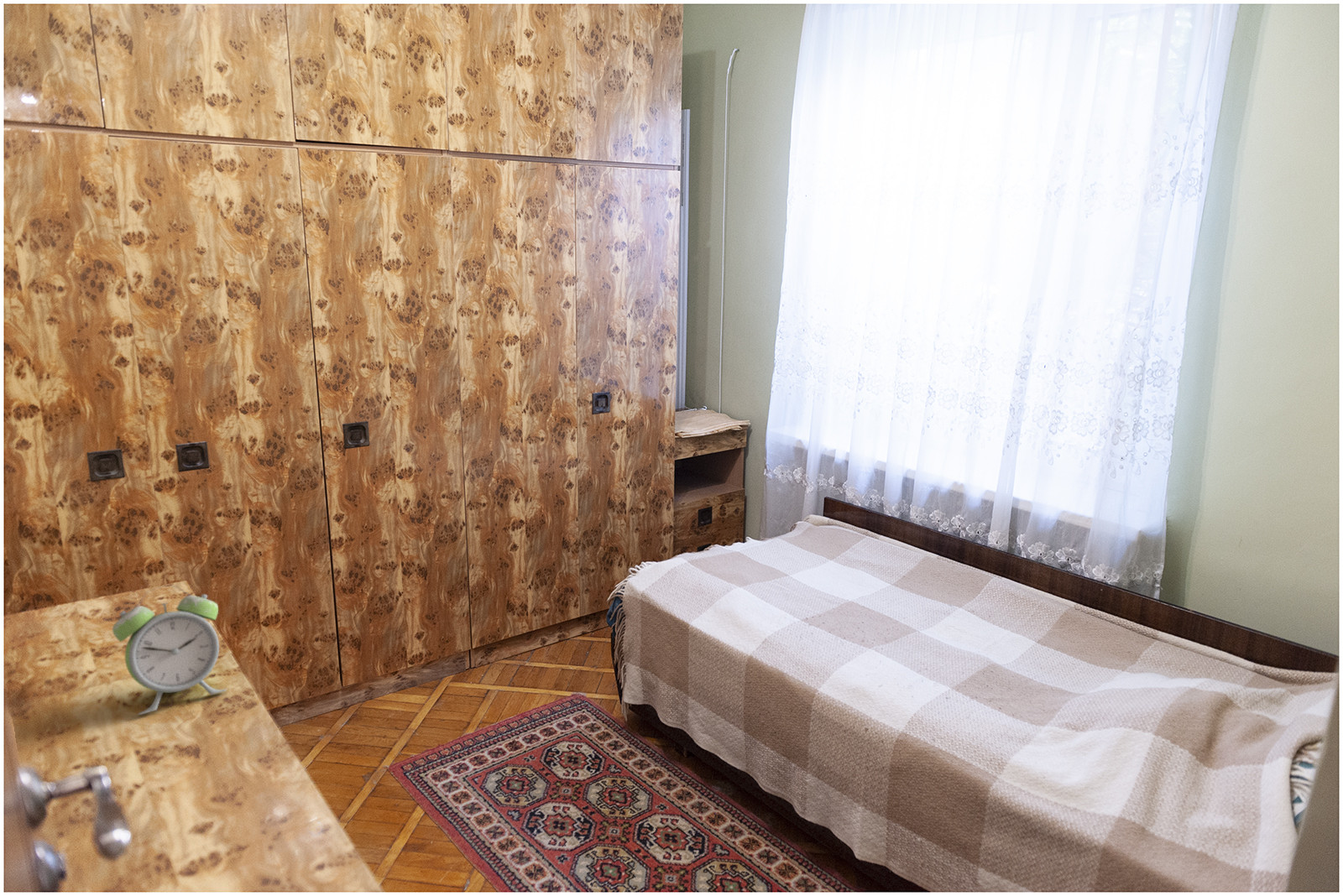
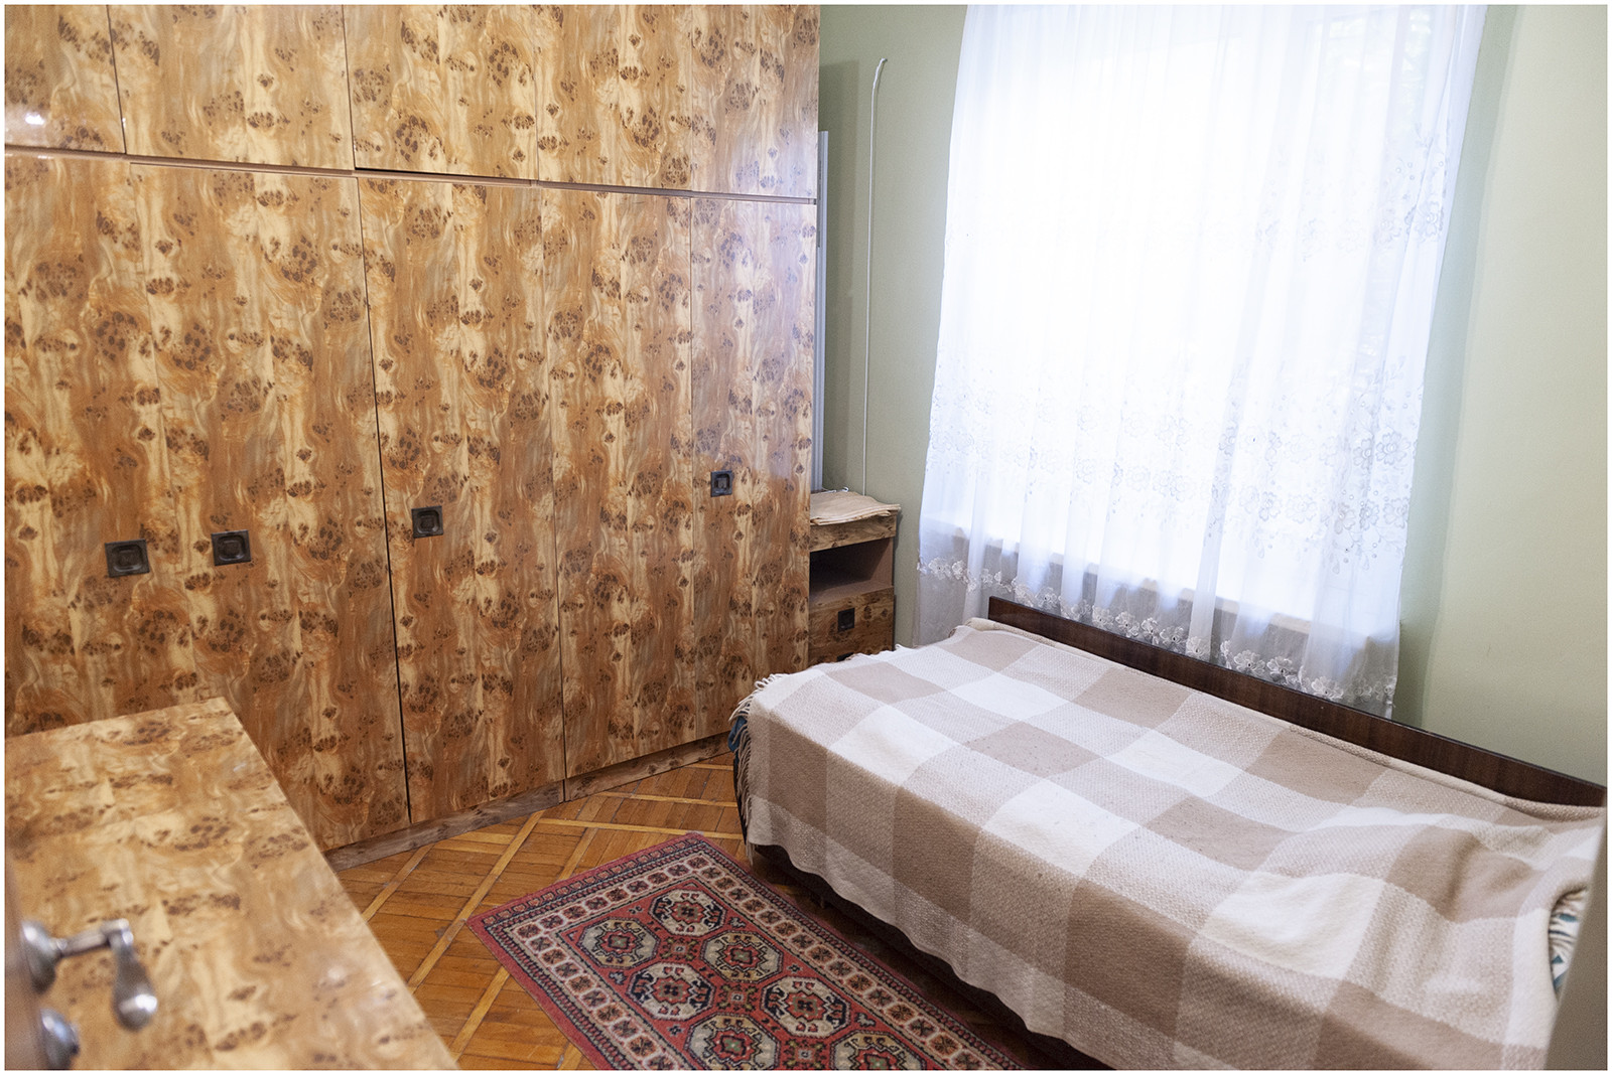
- alarm clock [112,585,228,716]
